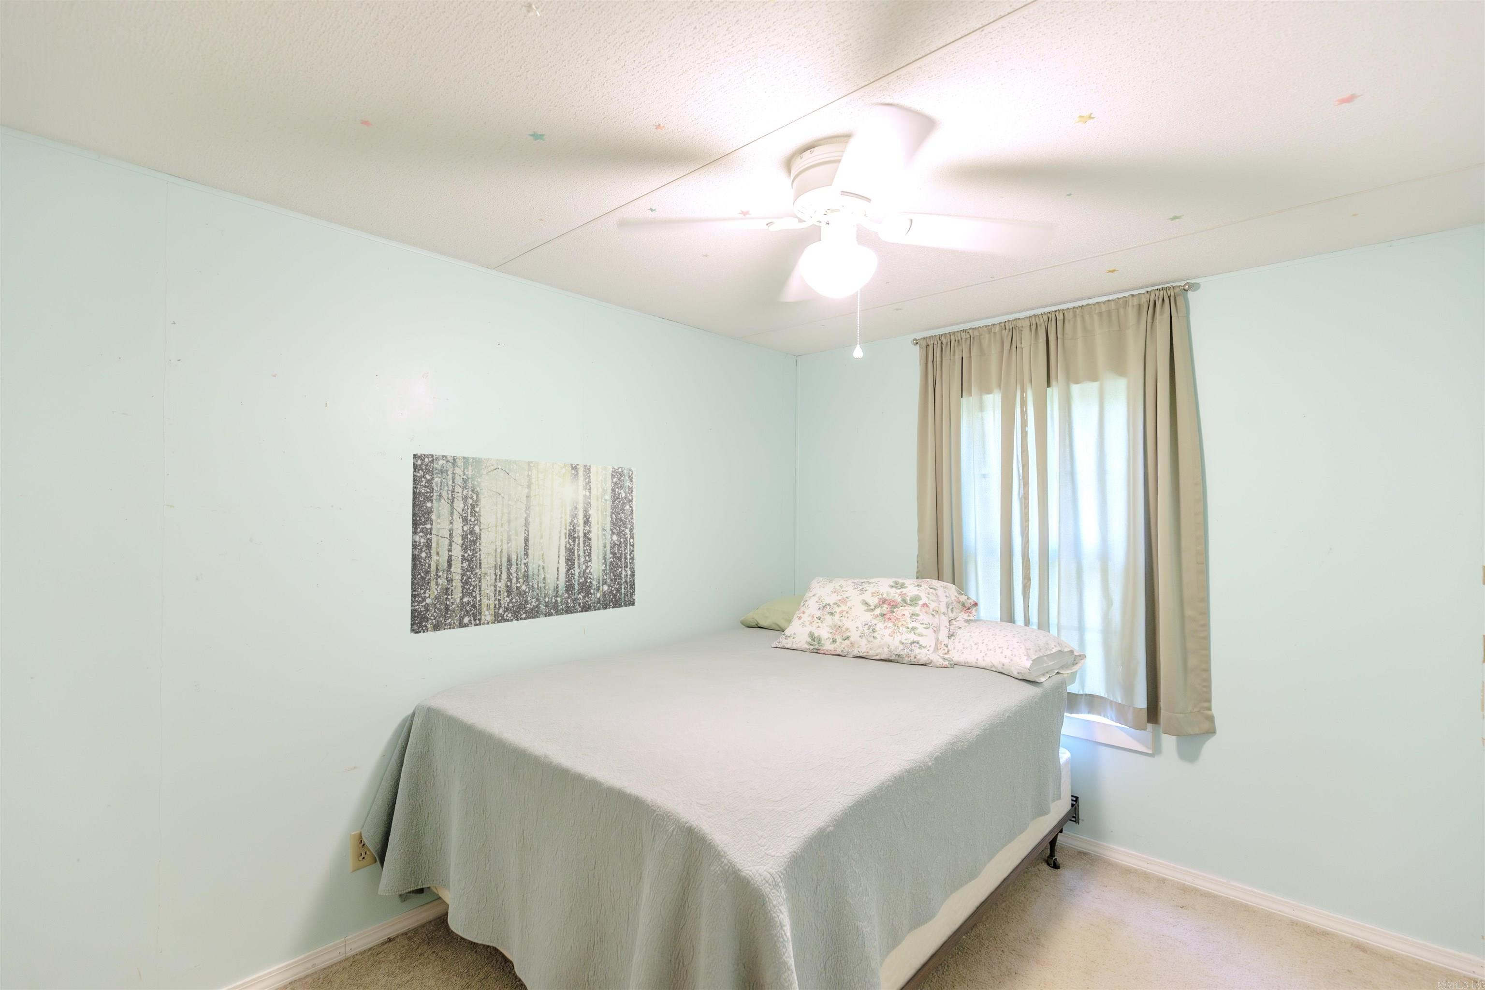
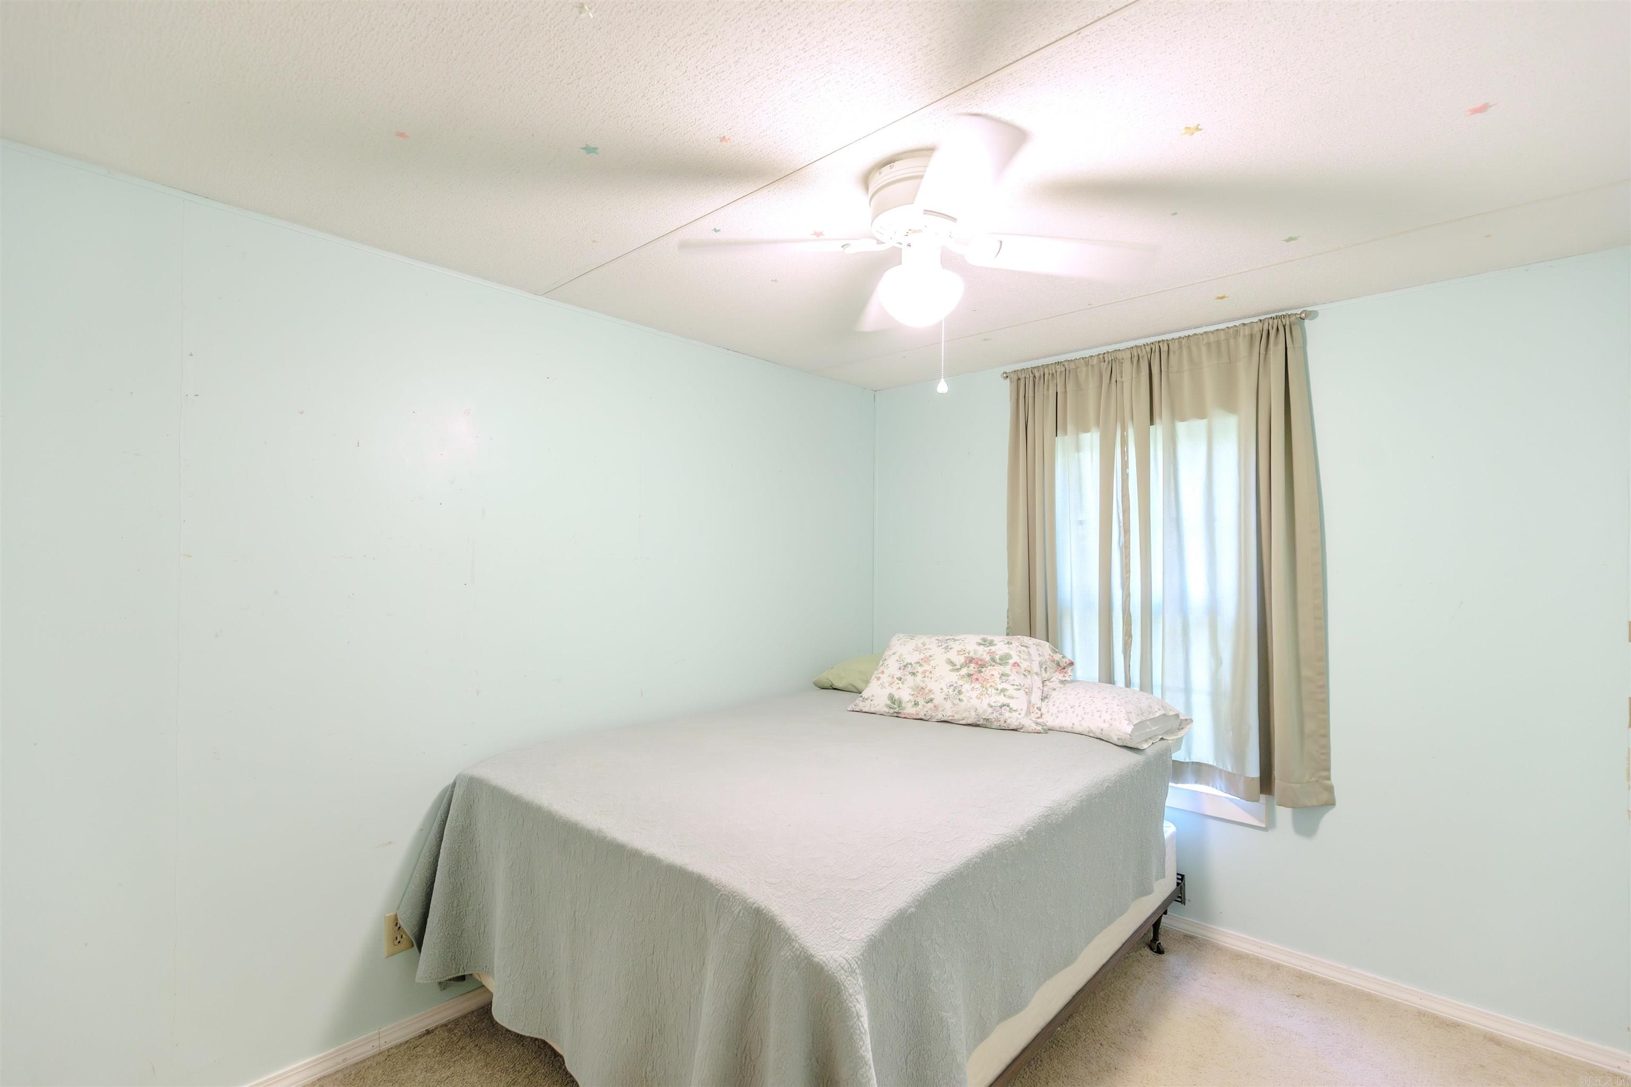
- wall art [410,453,636,634]
